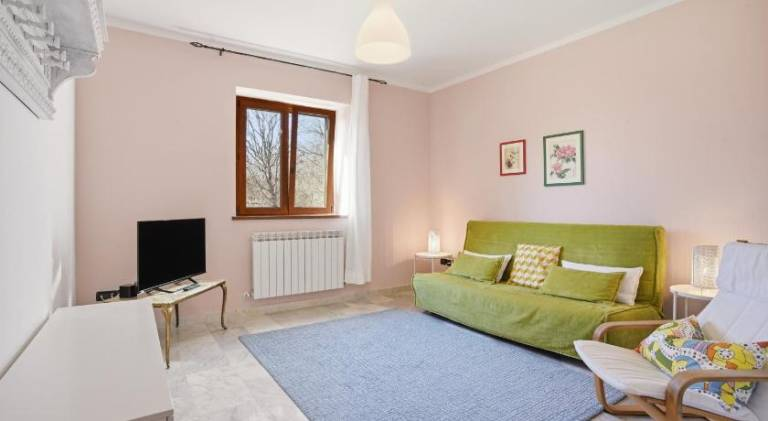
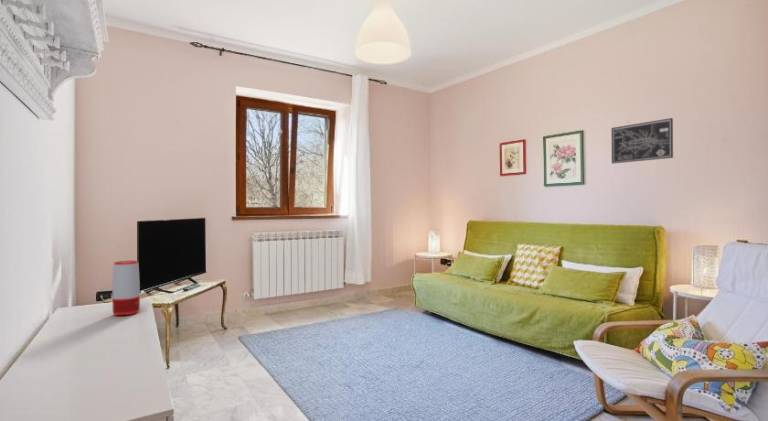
+ wall art [611,117,674,164]
+ speaker [111,260,141,317]
